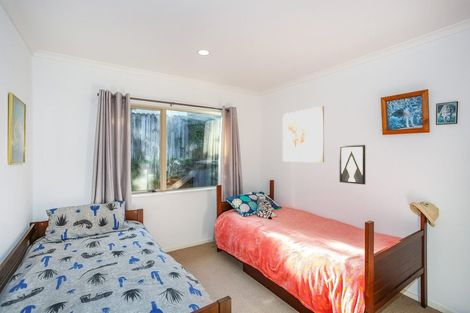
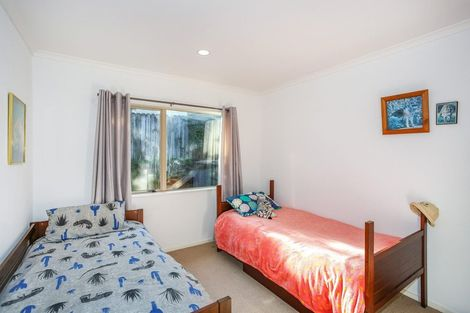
- wall art [282,105,325,163]
- wall art [338,144,366,185]
